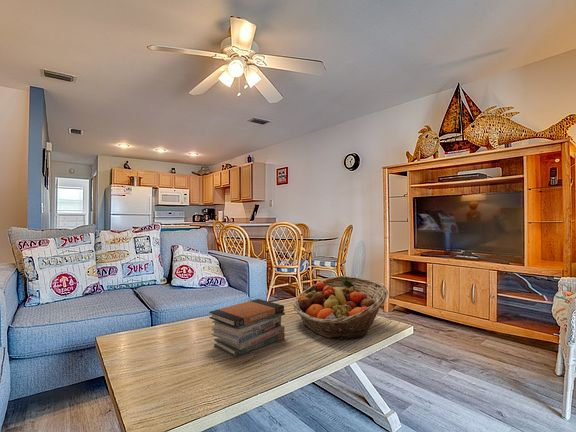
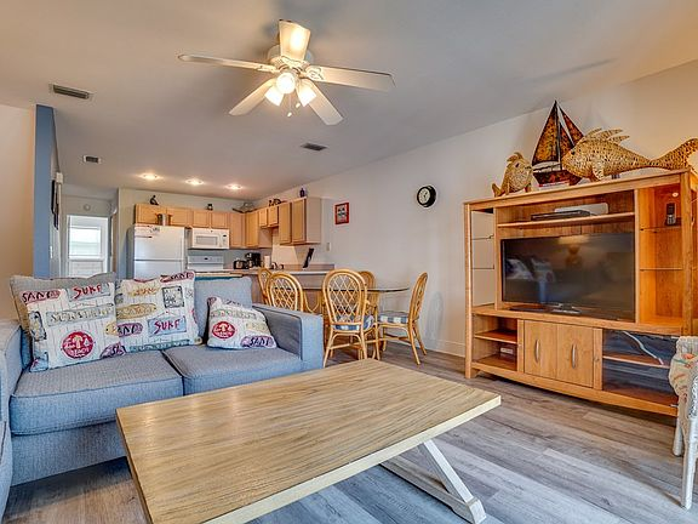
- fruit basket [292,275,389,340]
- book stack [208,298,286,358]
